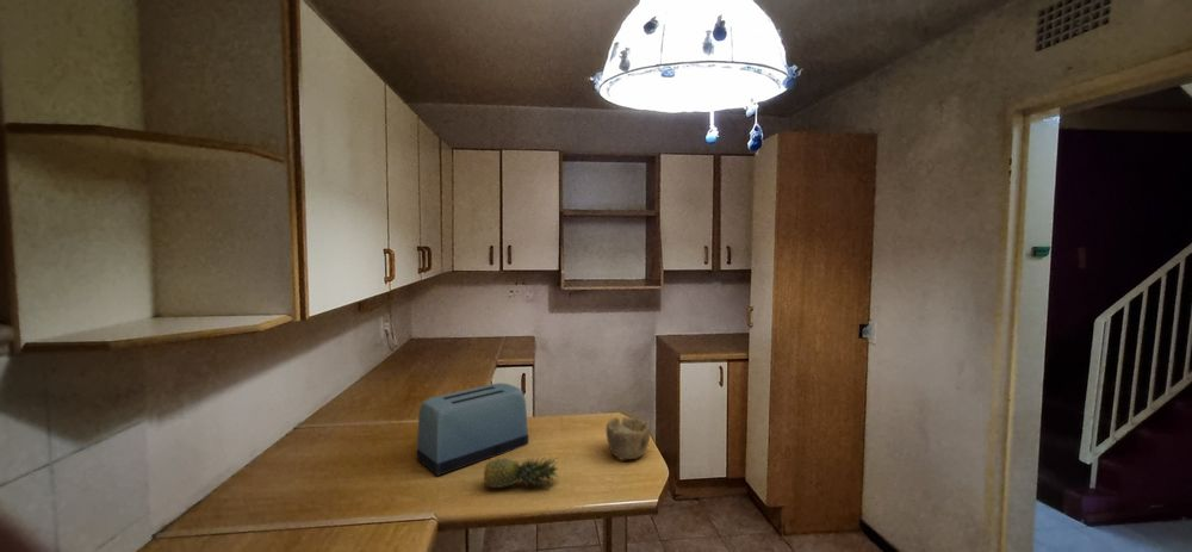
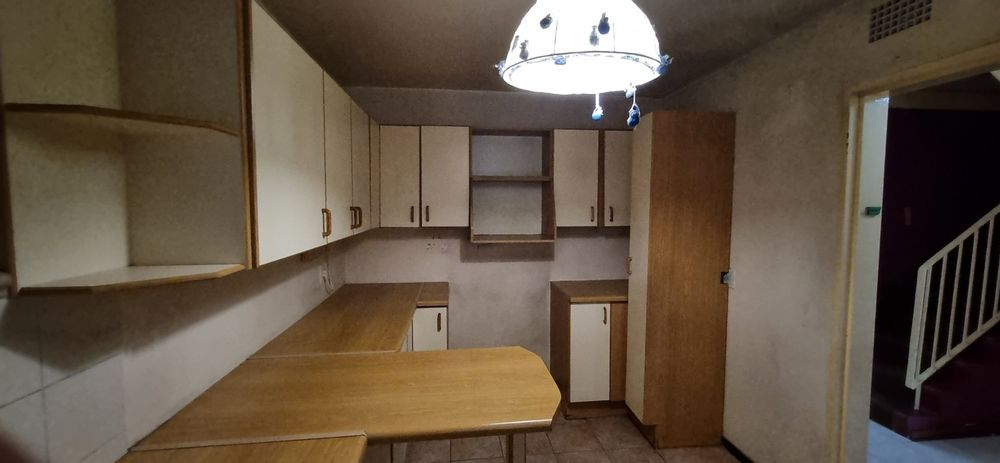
- bowl [606,416,652,460]
- fruit [483,455,561,490]
- toaster [416,382,529,477]
